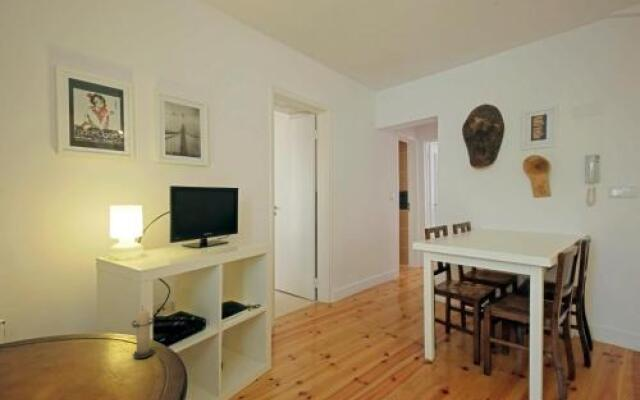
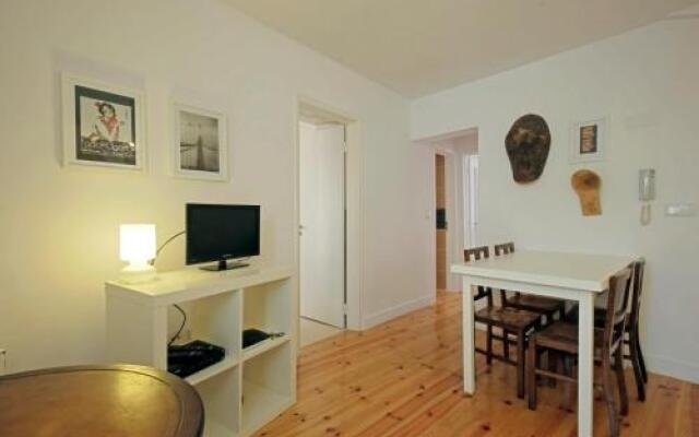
- candle [130,305,155,359]
